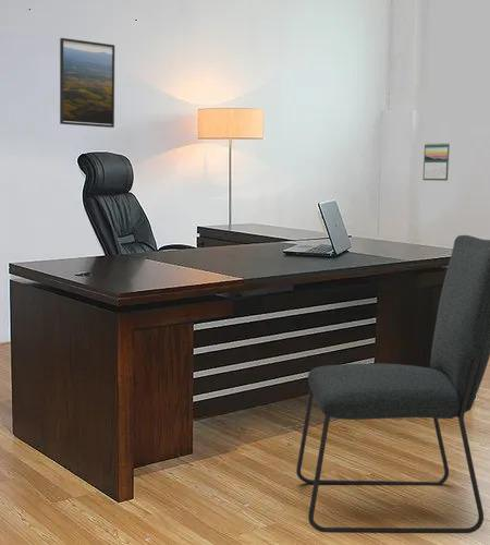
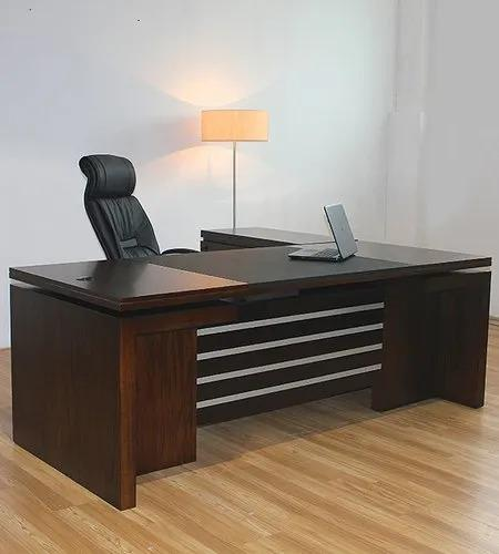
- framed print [59,37,115,129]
- chair [295,234,490,534]
- calendar [422,142,451,182]
